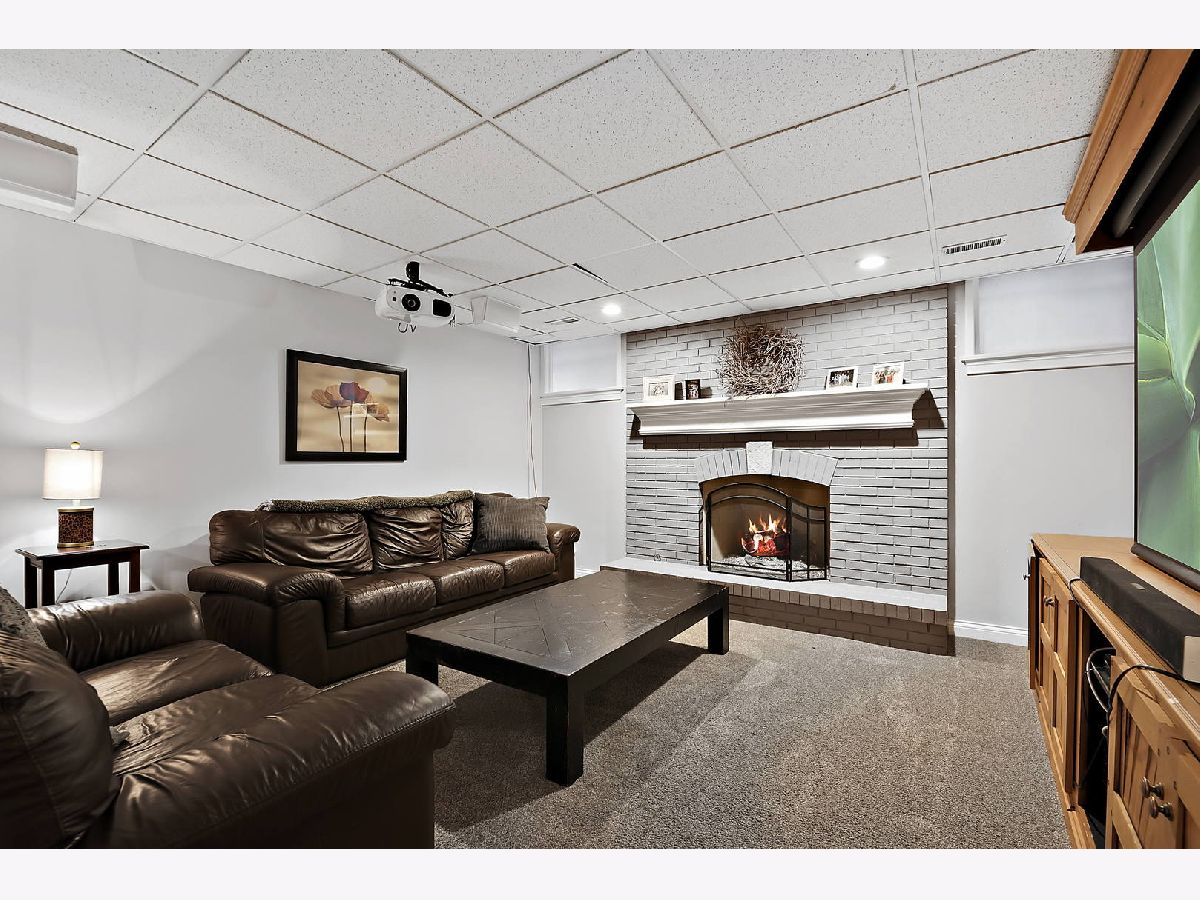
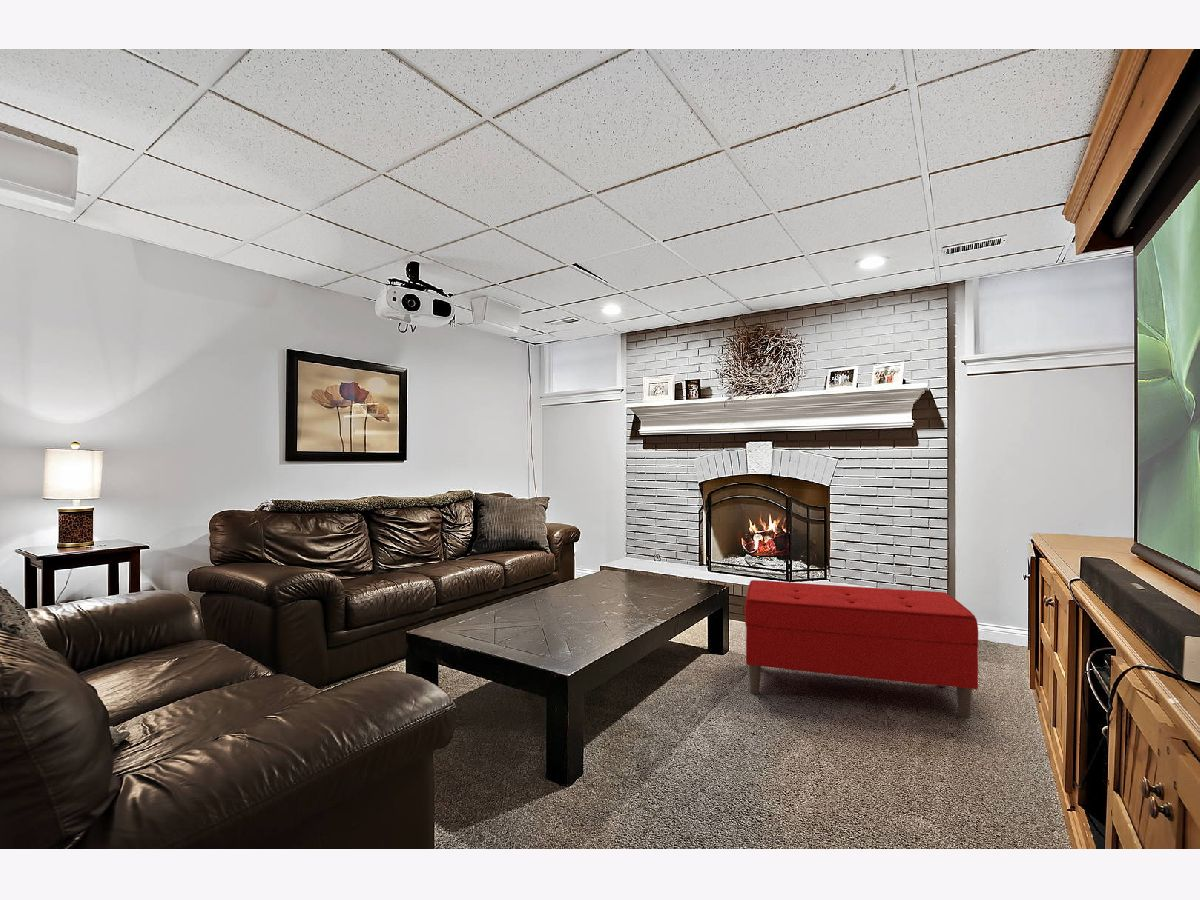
+ bench [744,579,979,720]
